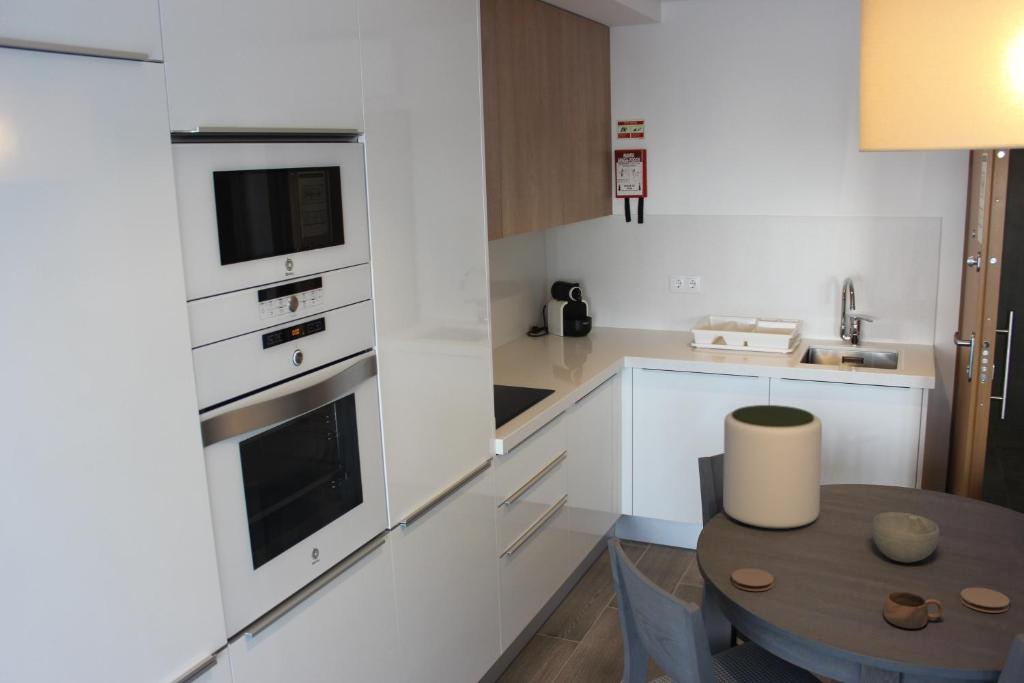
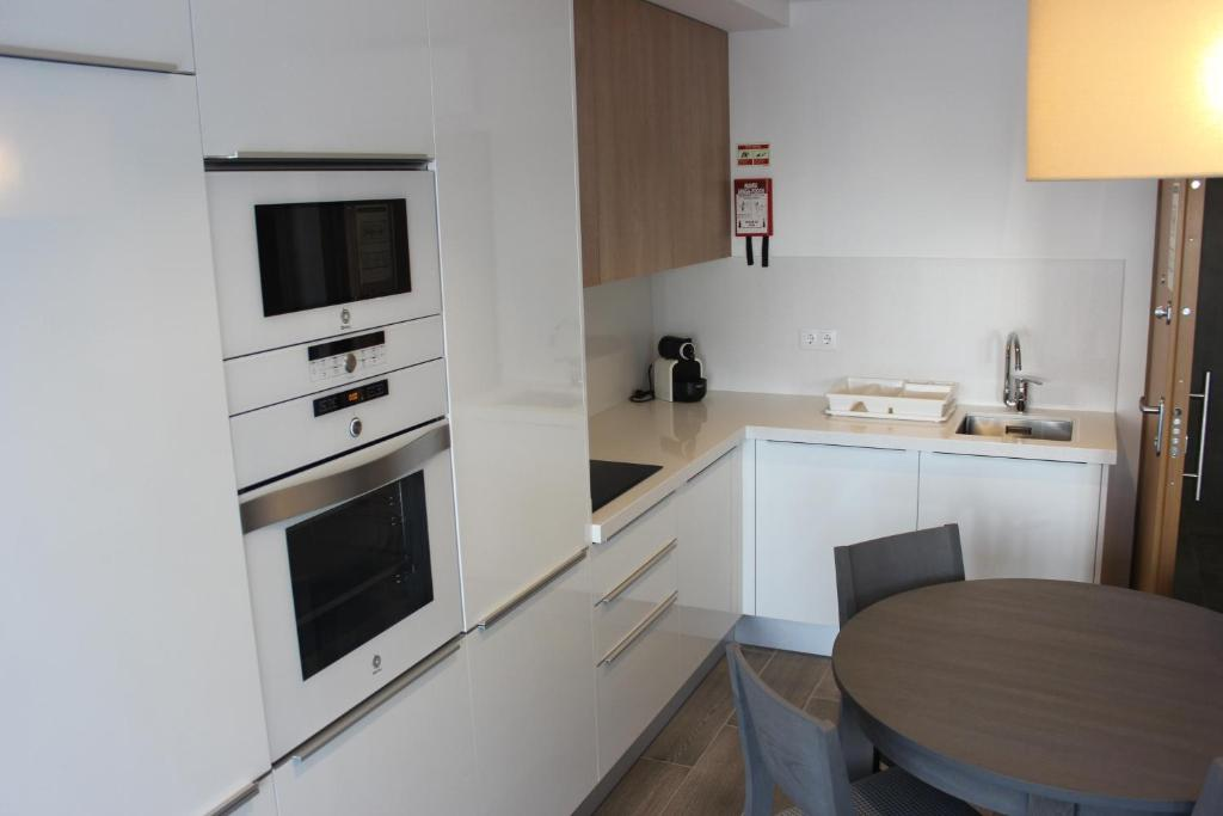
- coaster [731,567,775,592]
- cup [883,590,944,630]
- coaster [959,587,1010,614]
- plant pot [722,404,823,530]
- bowl [871,511,940,563]
